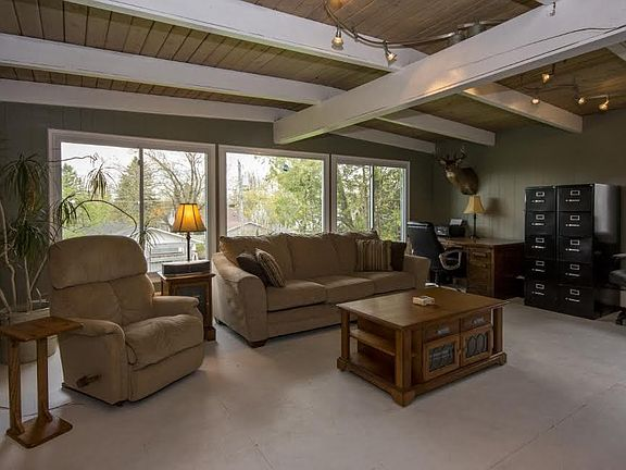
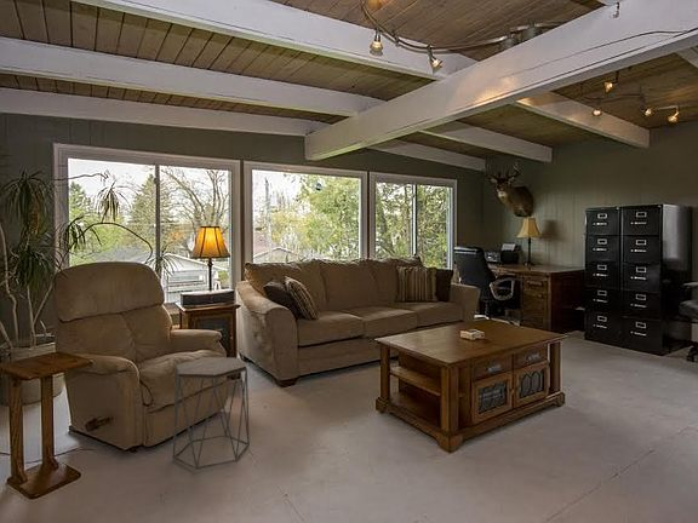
+ side table [172,356,251,470]
